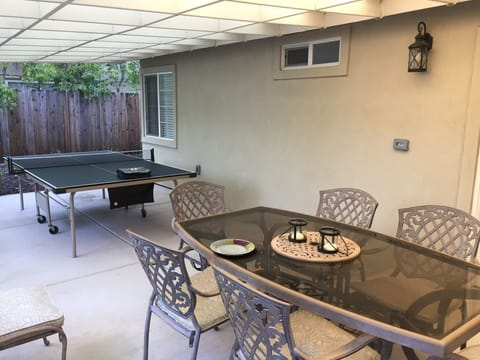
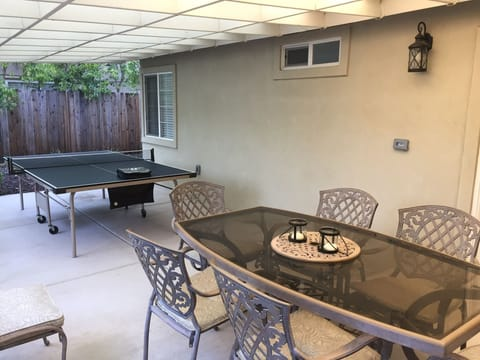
- plate [209,238,256,257]
